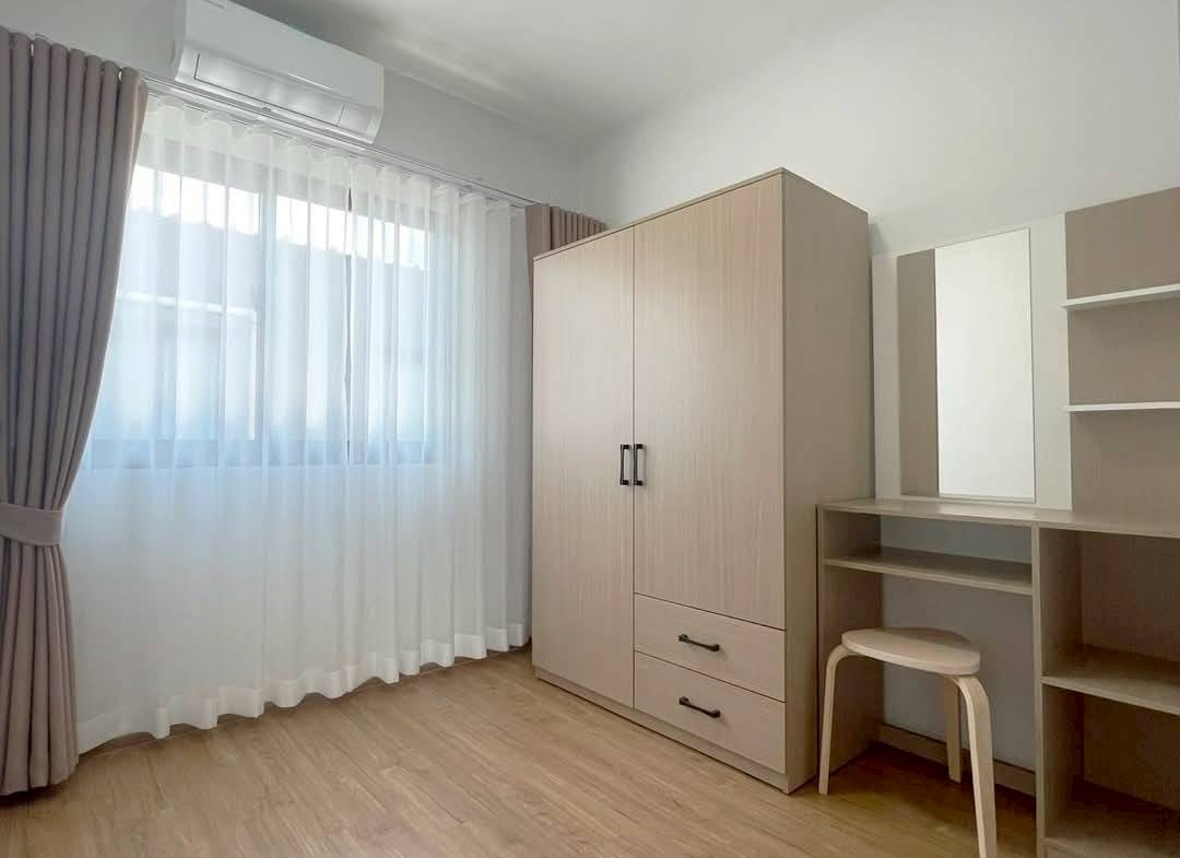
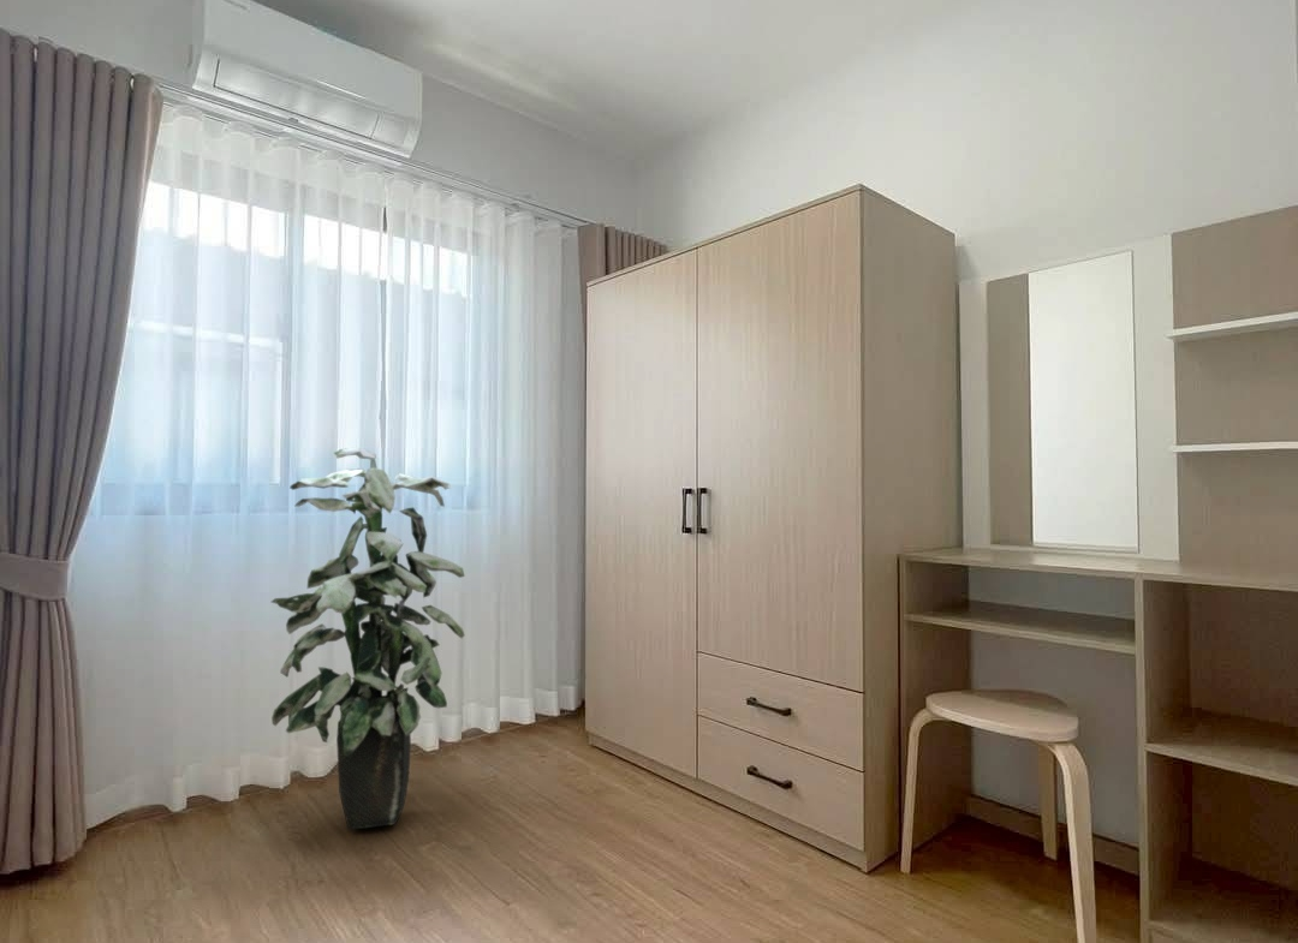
+ indoor plant [270,447,466,830]
